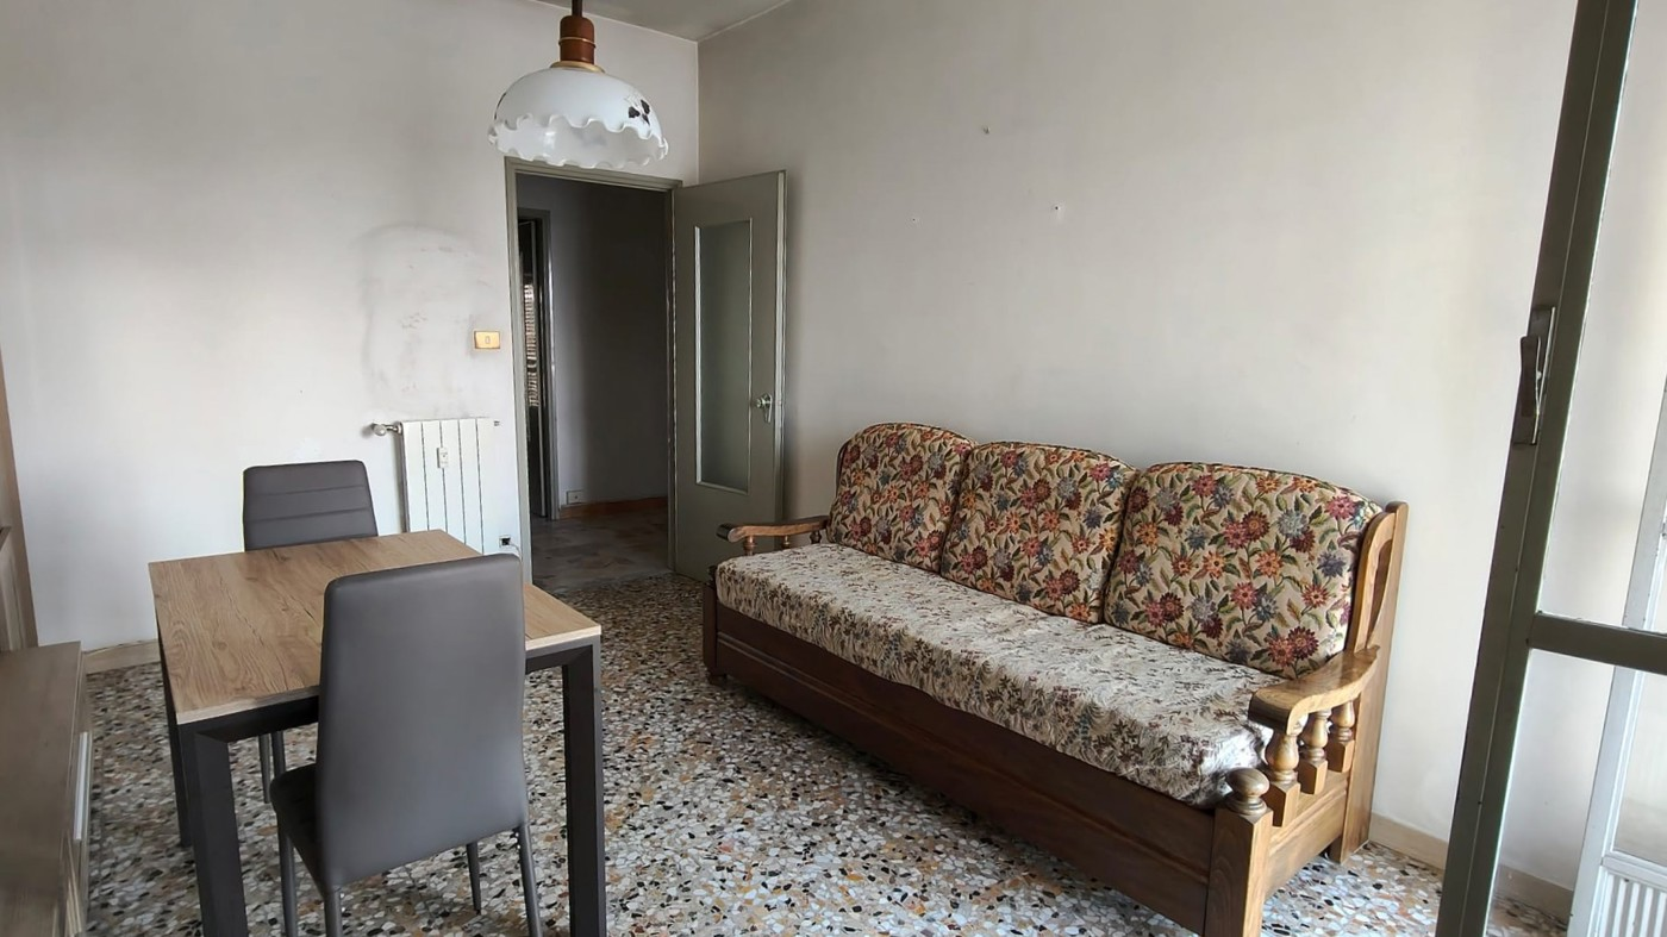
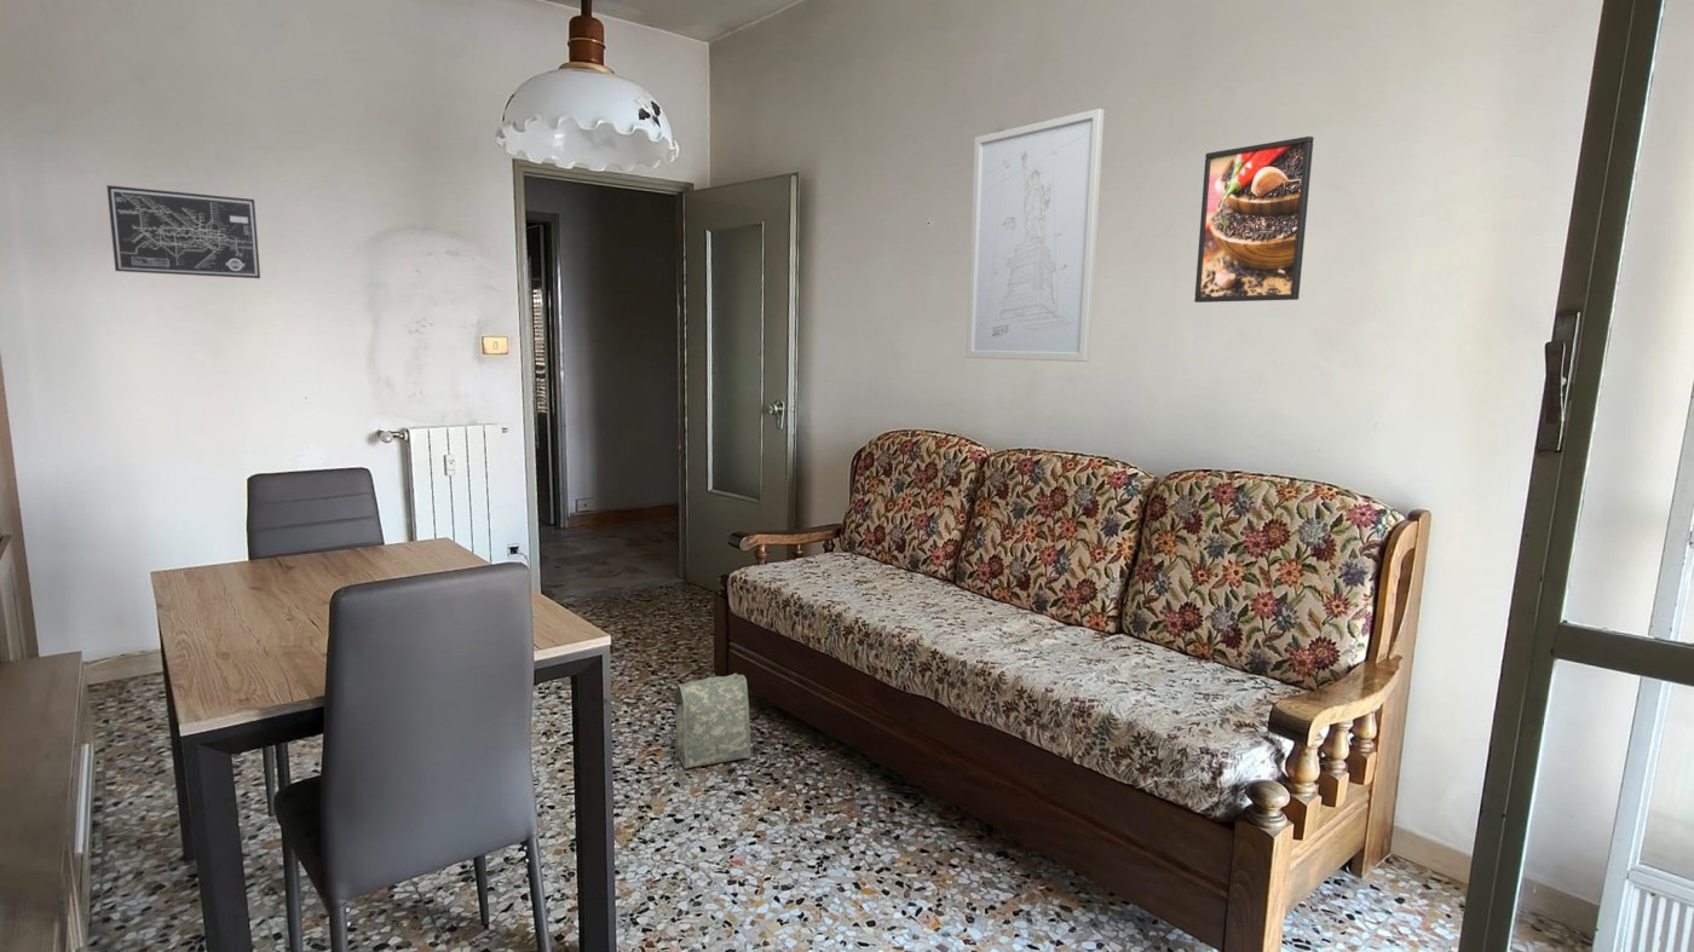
+ wall art [964,108,1106,363]
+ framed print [1193,135,1315,304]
+ bag [673,673,751,769]
+ wall art [105,184,261,279]
